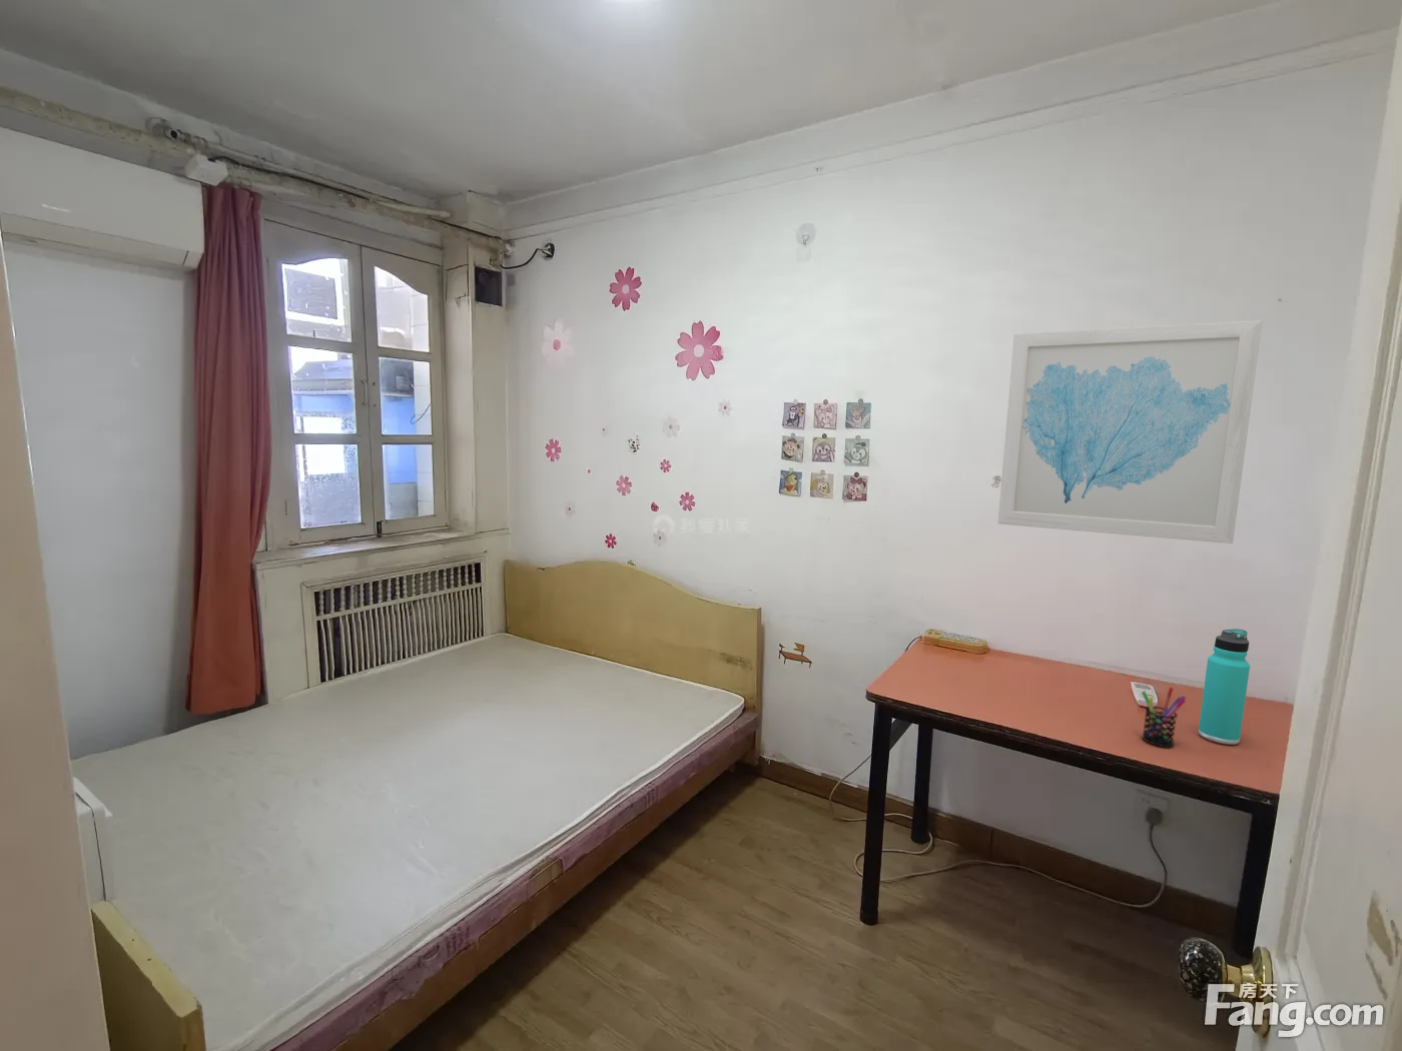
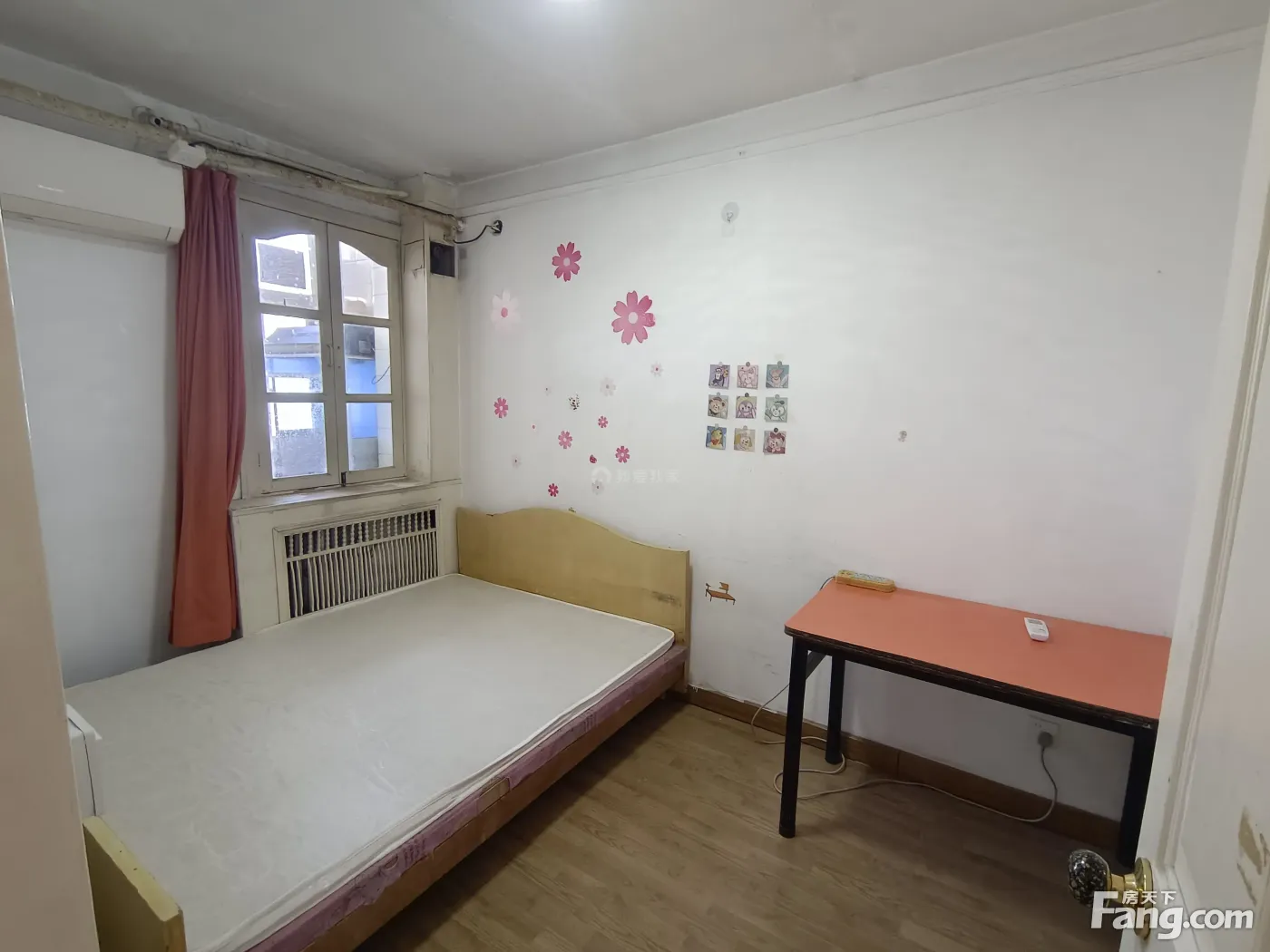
- thermos bottle [1197,627,1251,745]
- pen holder [1140,687,1187,747]
- wall art [998,319,1263,544]
